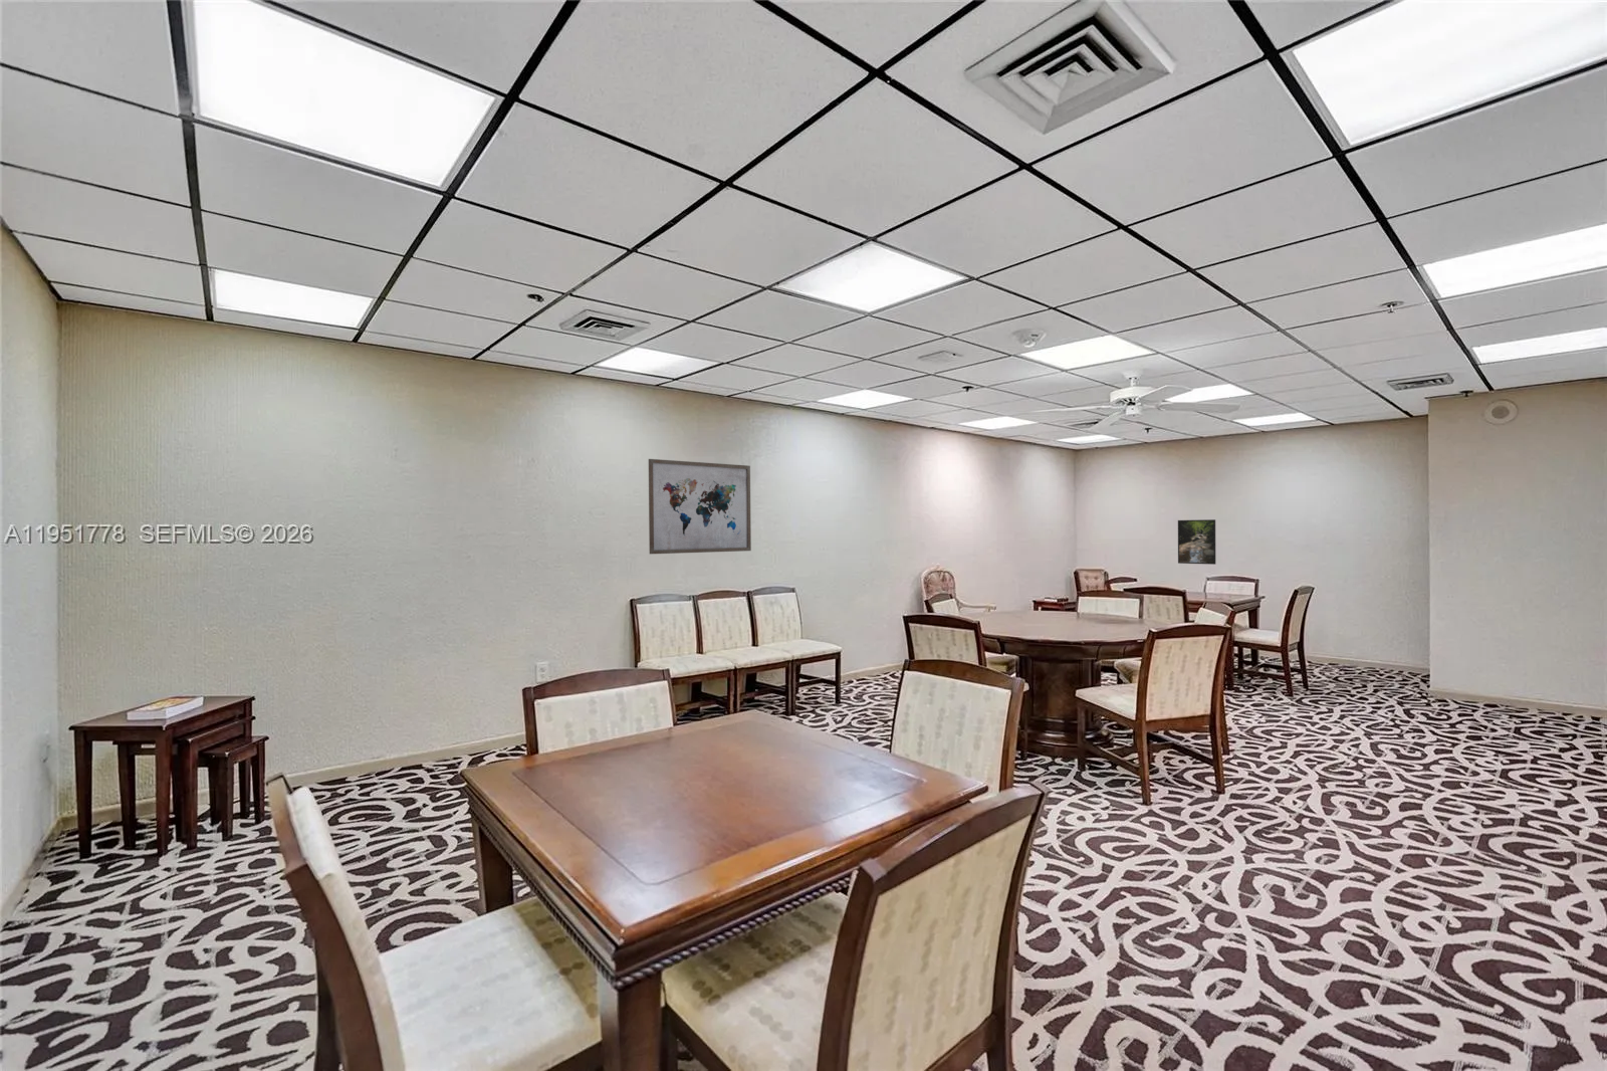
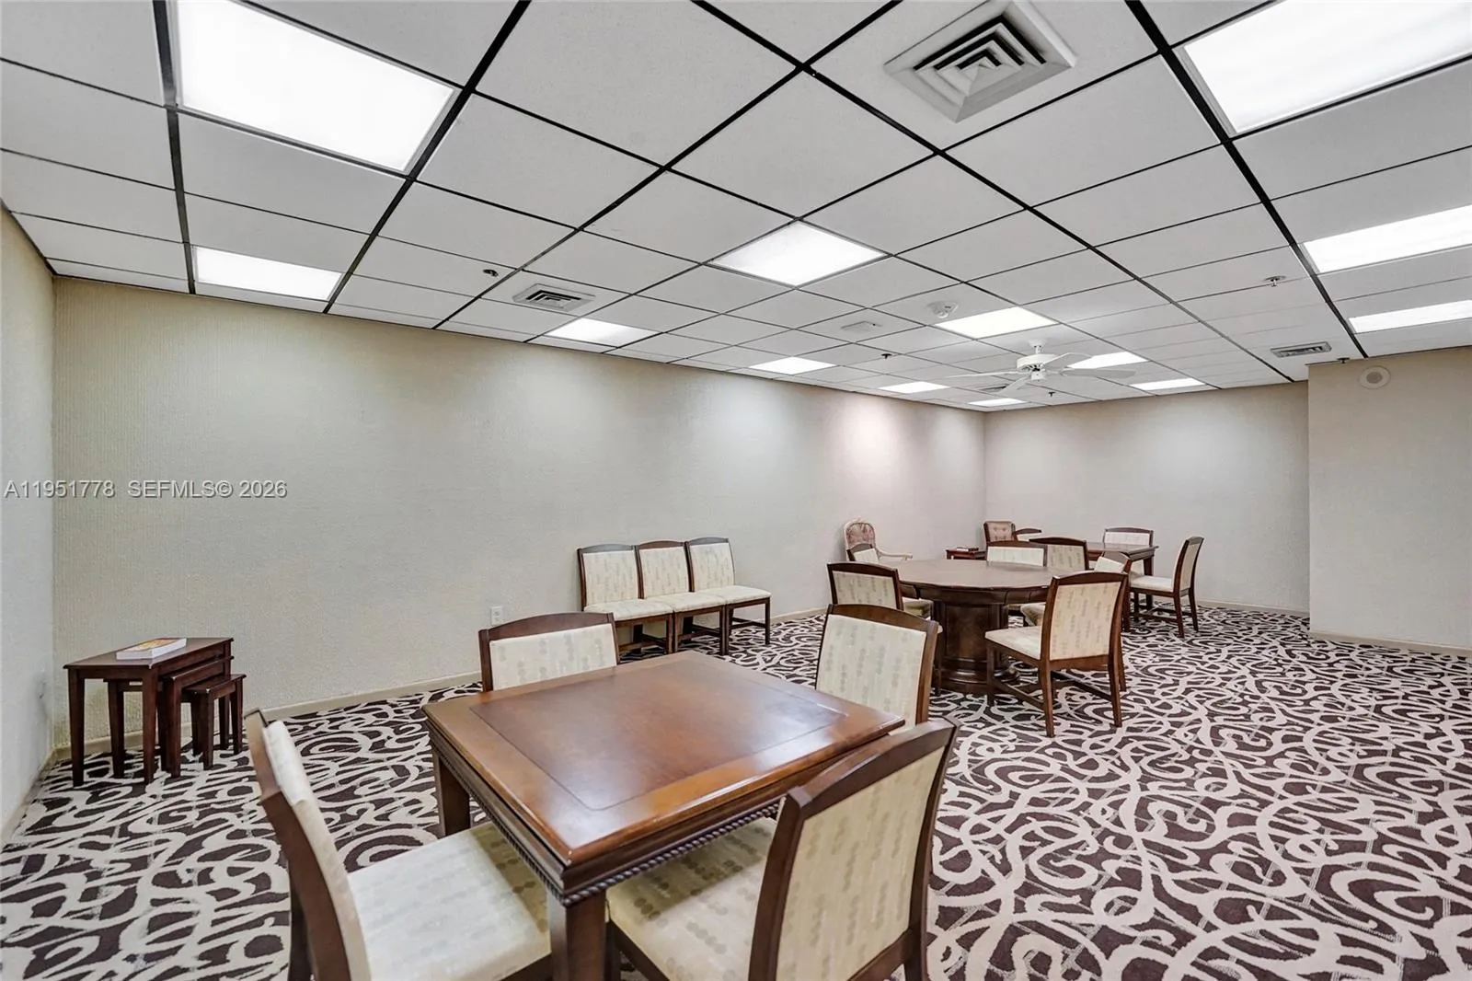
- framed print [1177,519,1216,565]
- wall art [648,458,753,555]
